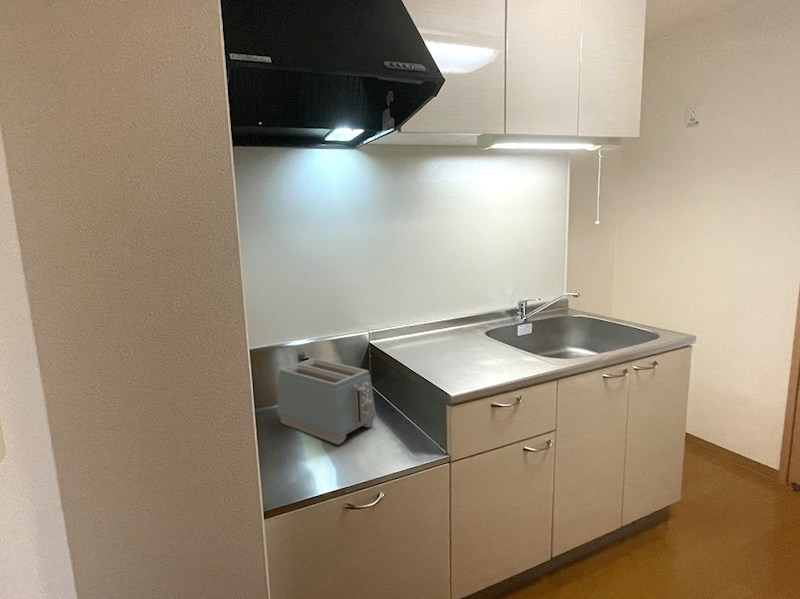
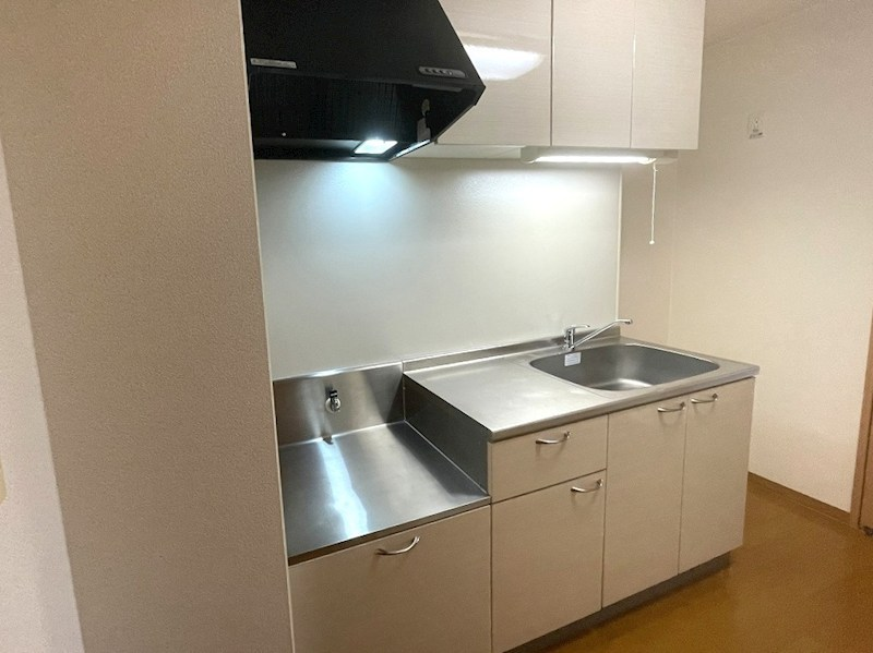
- toaster [276,357,377,446]
